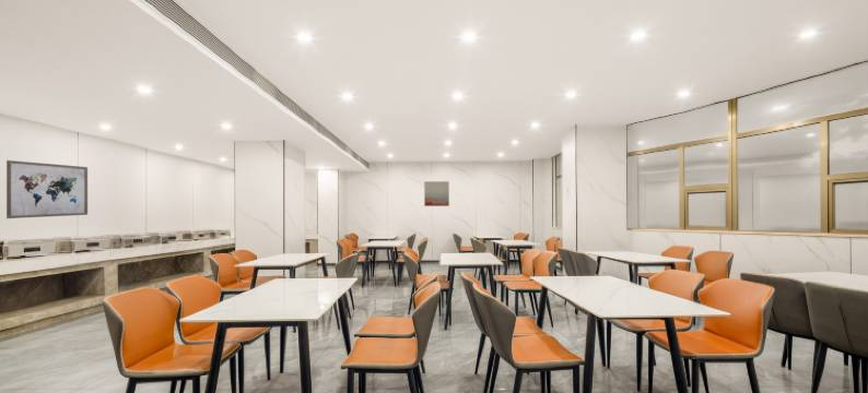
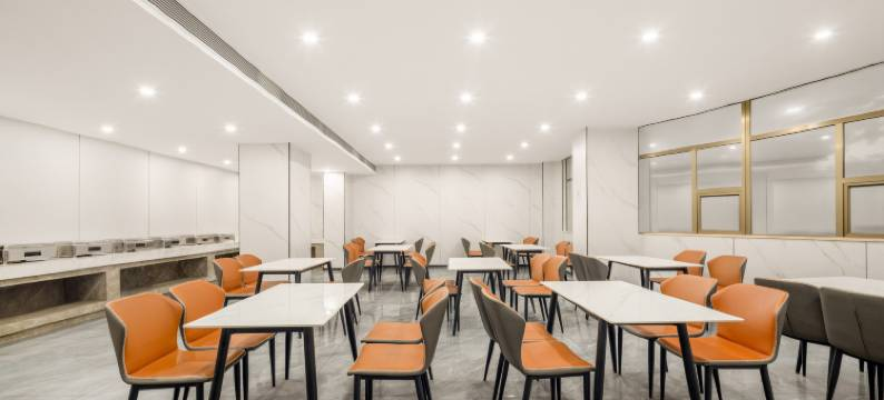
- wall art [423,180,450,207]
- wall art [5,159,89,219]
